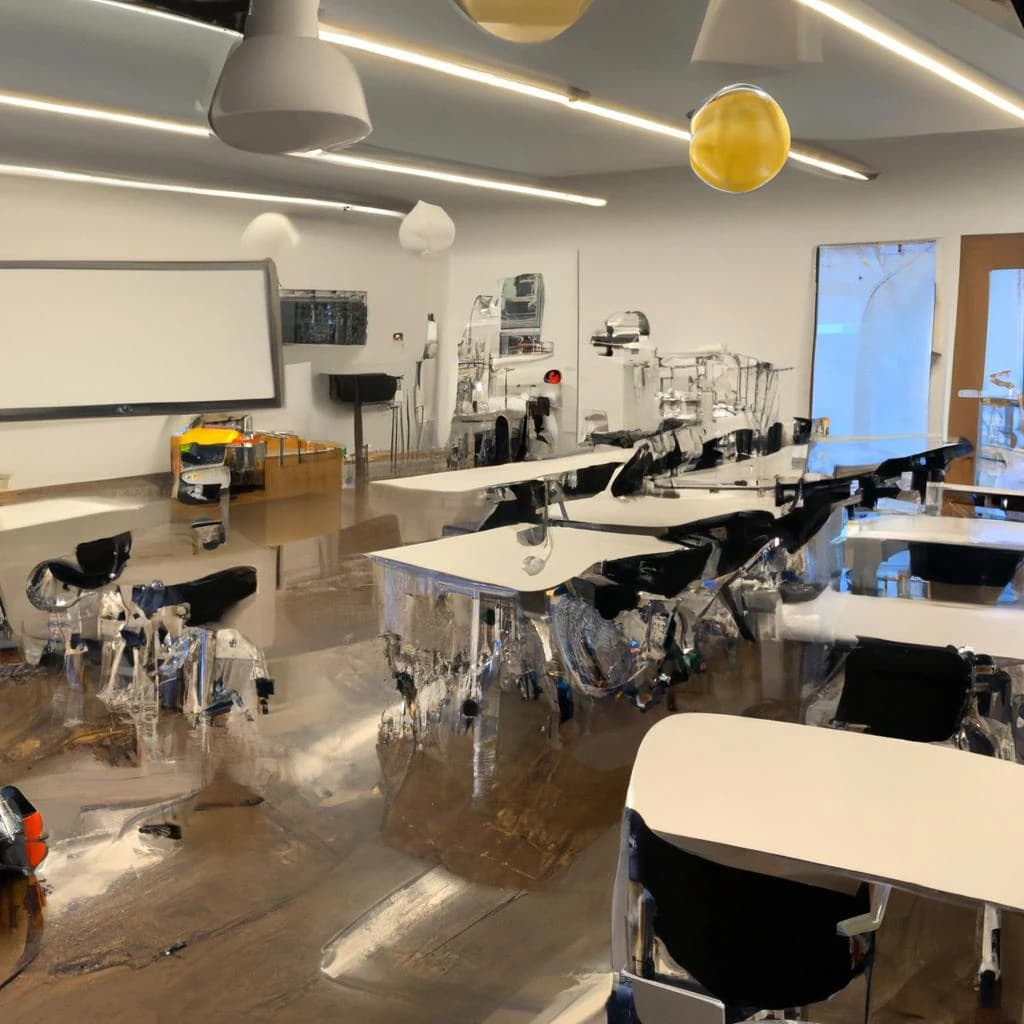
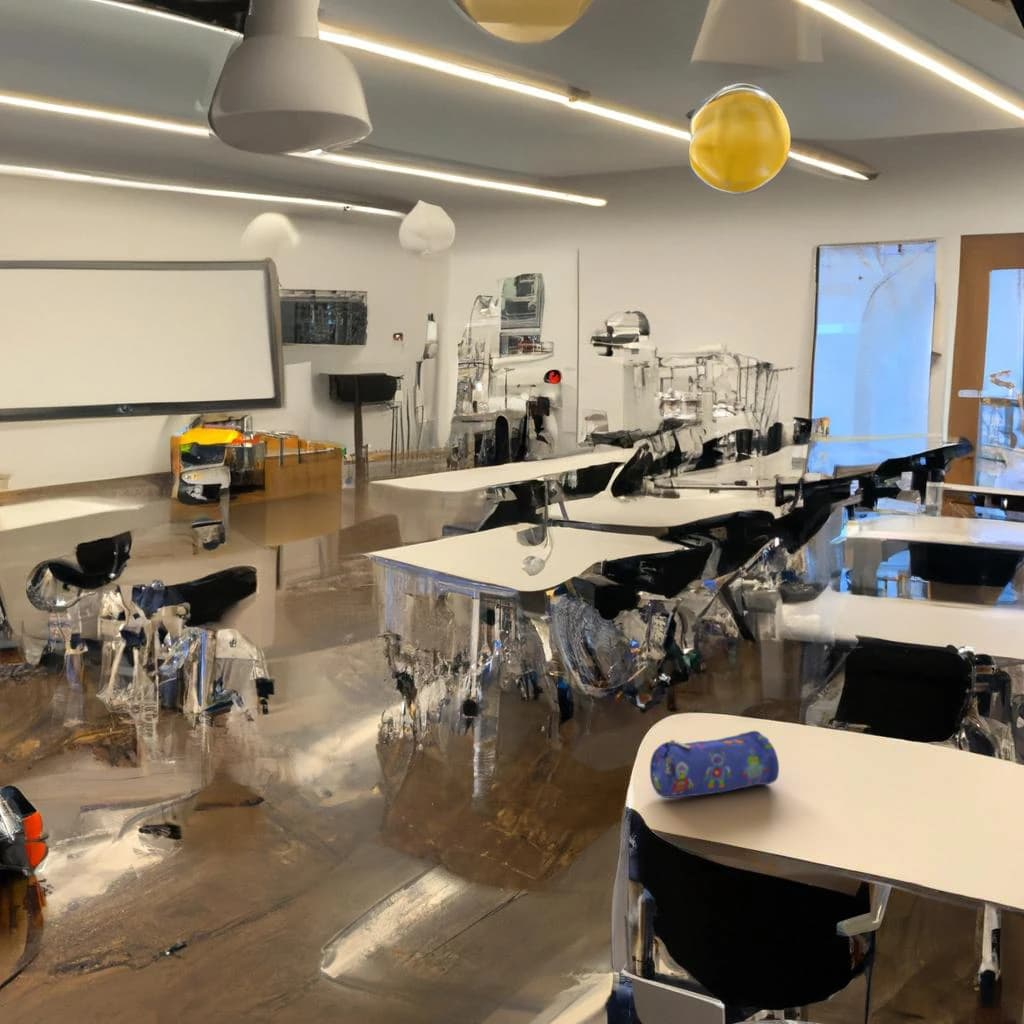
+ pencil case [649,730,780,799]
